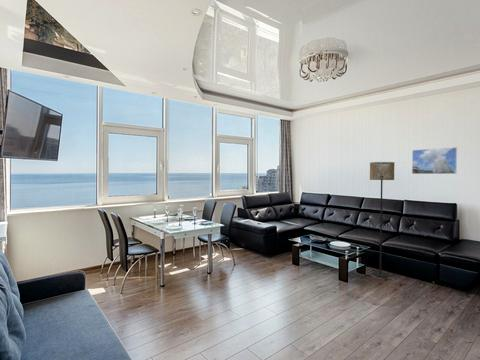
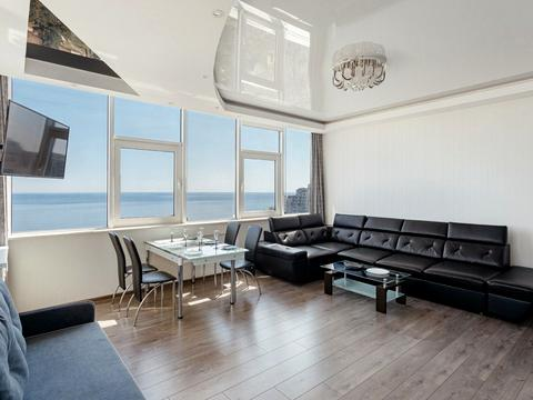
- floor lamp [369,161,395,278]
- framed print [411,146,458,175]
